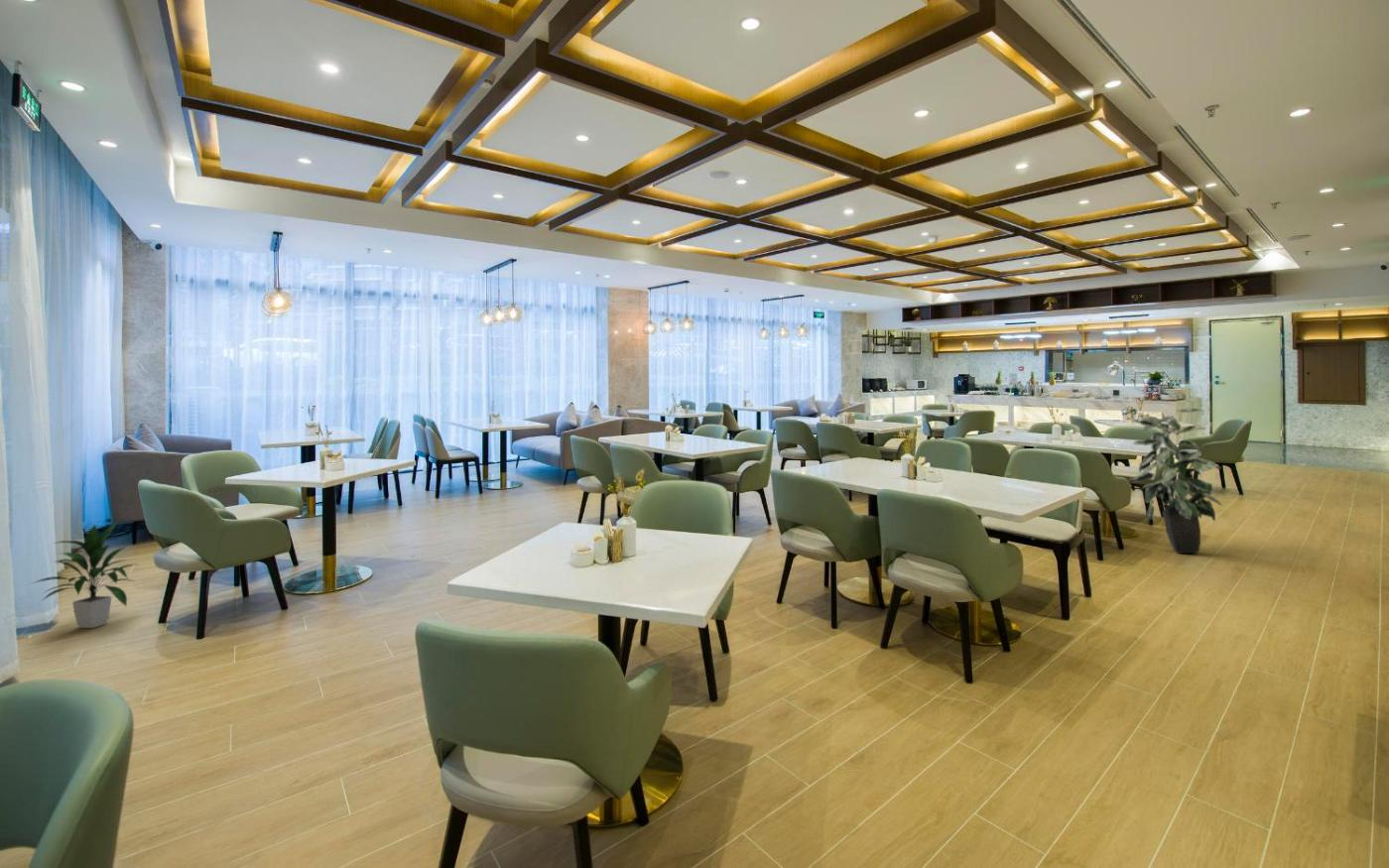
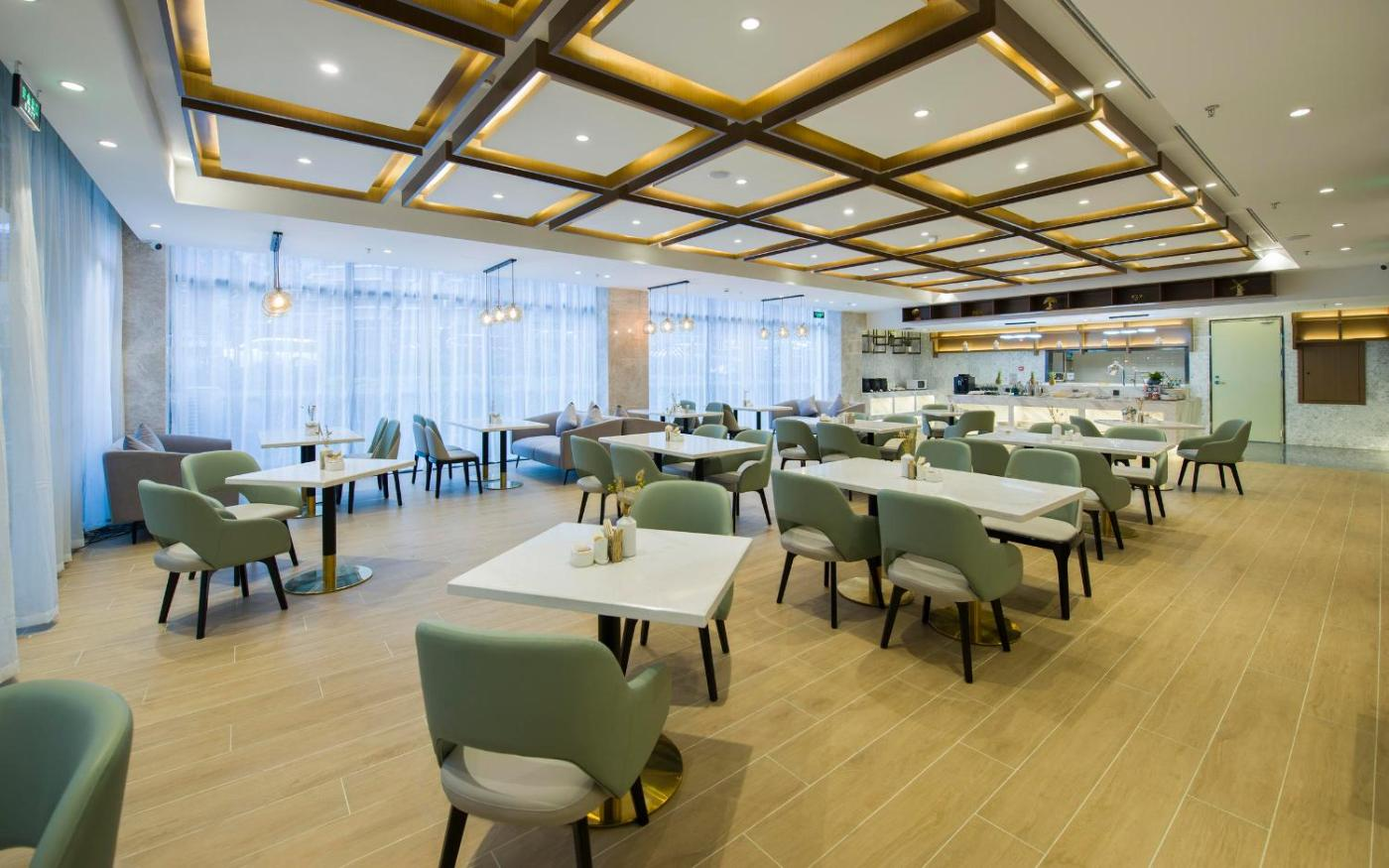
- indoor plant [1127,407,1223,555]
- indoor plant [29,521,141,629]
